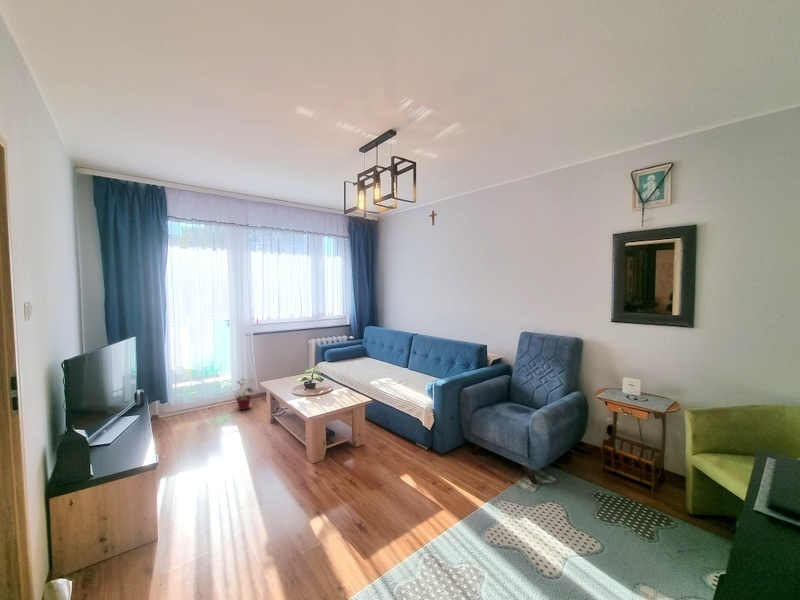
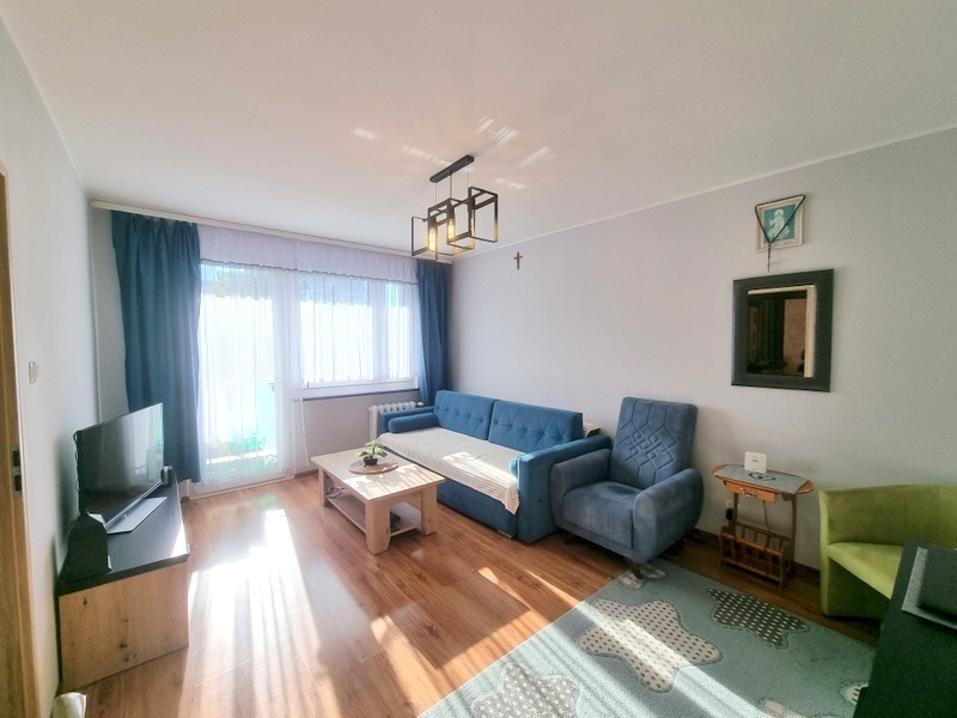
- potted plant [232,377,254,411]
